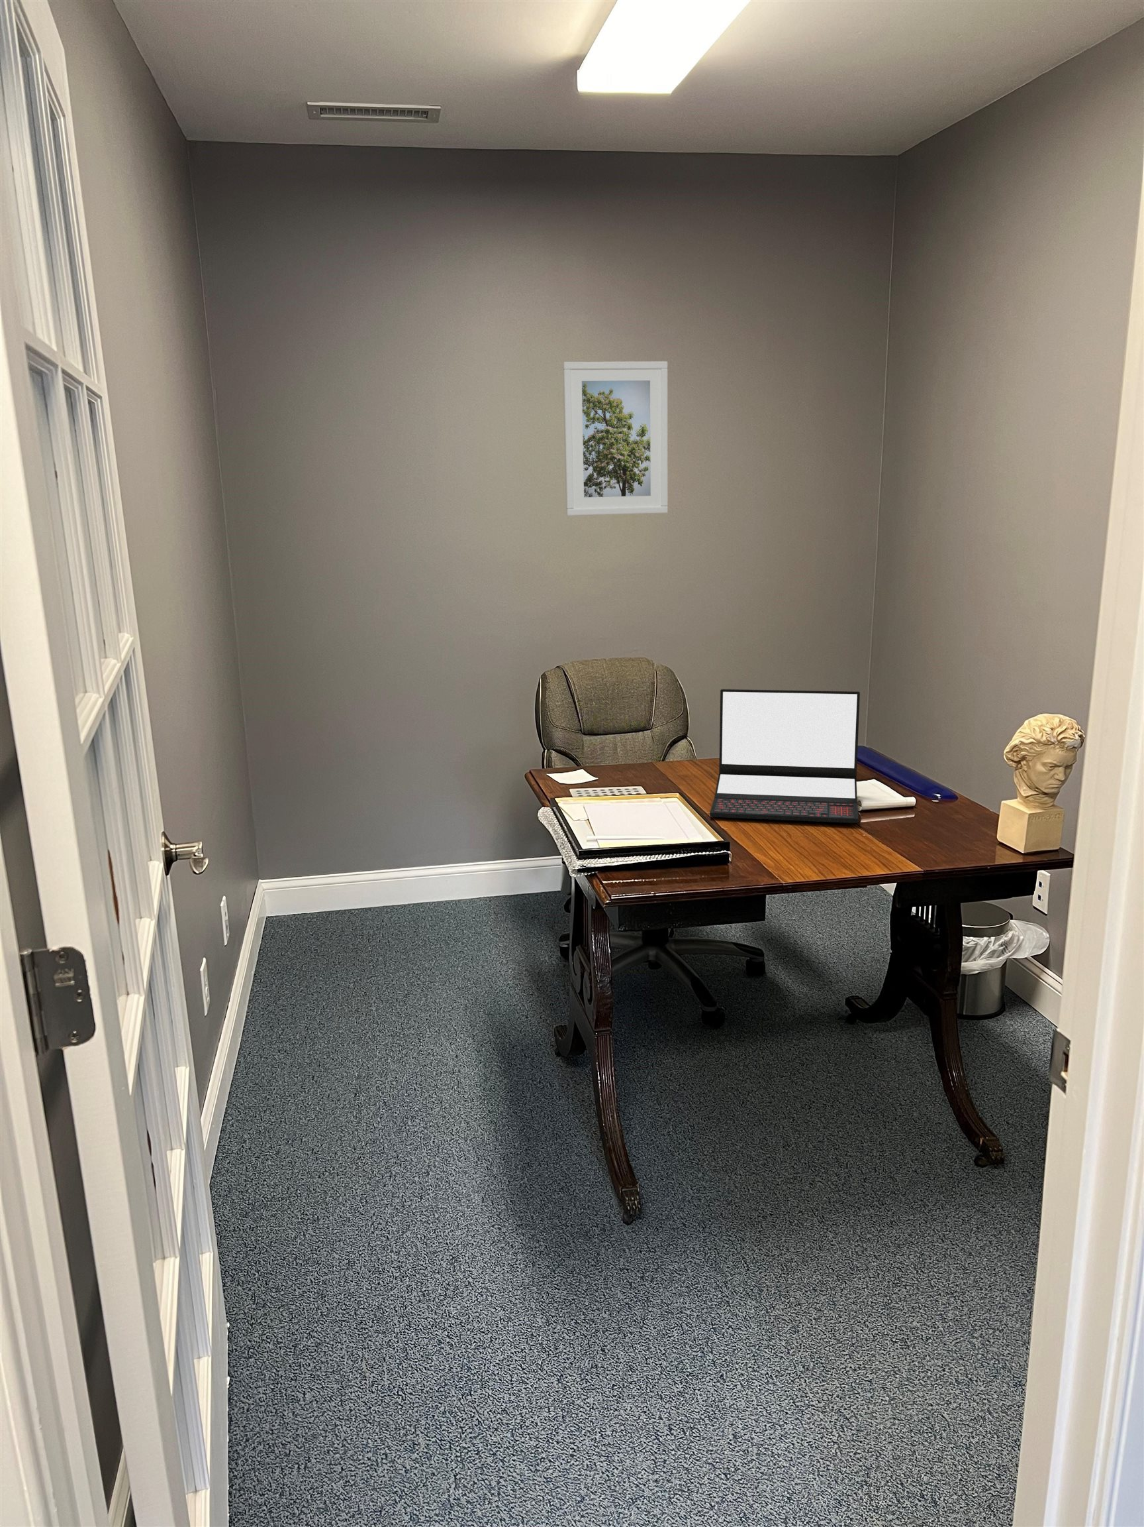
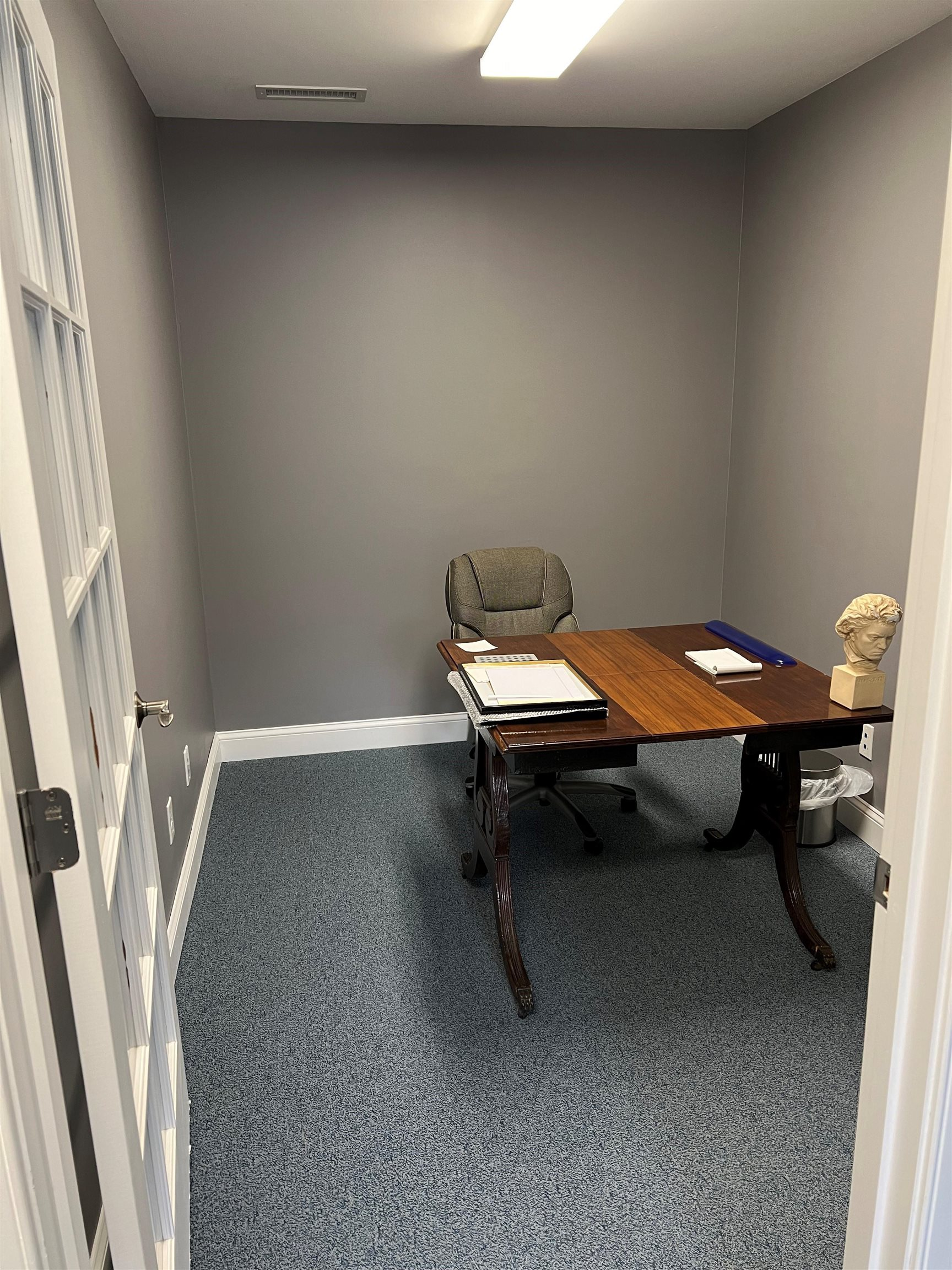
- laptop [709,689,860,824]
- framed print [562,361,668,516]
